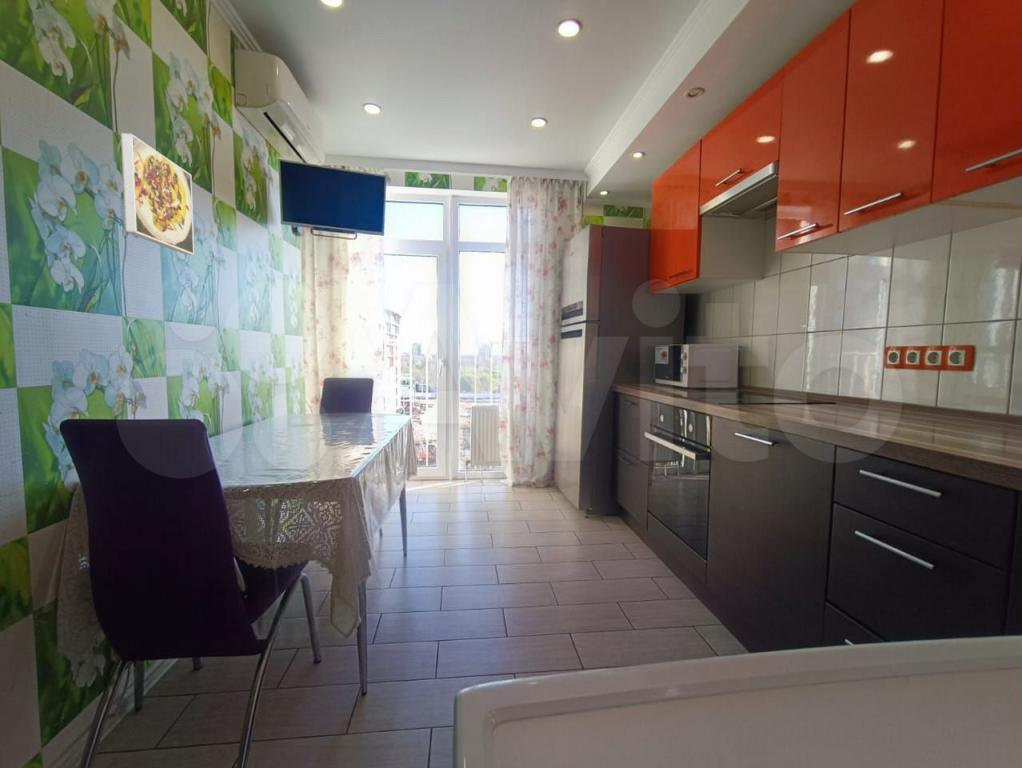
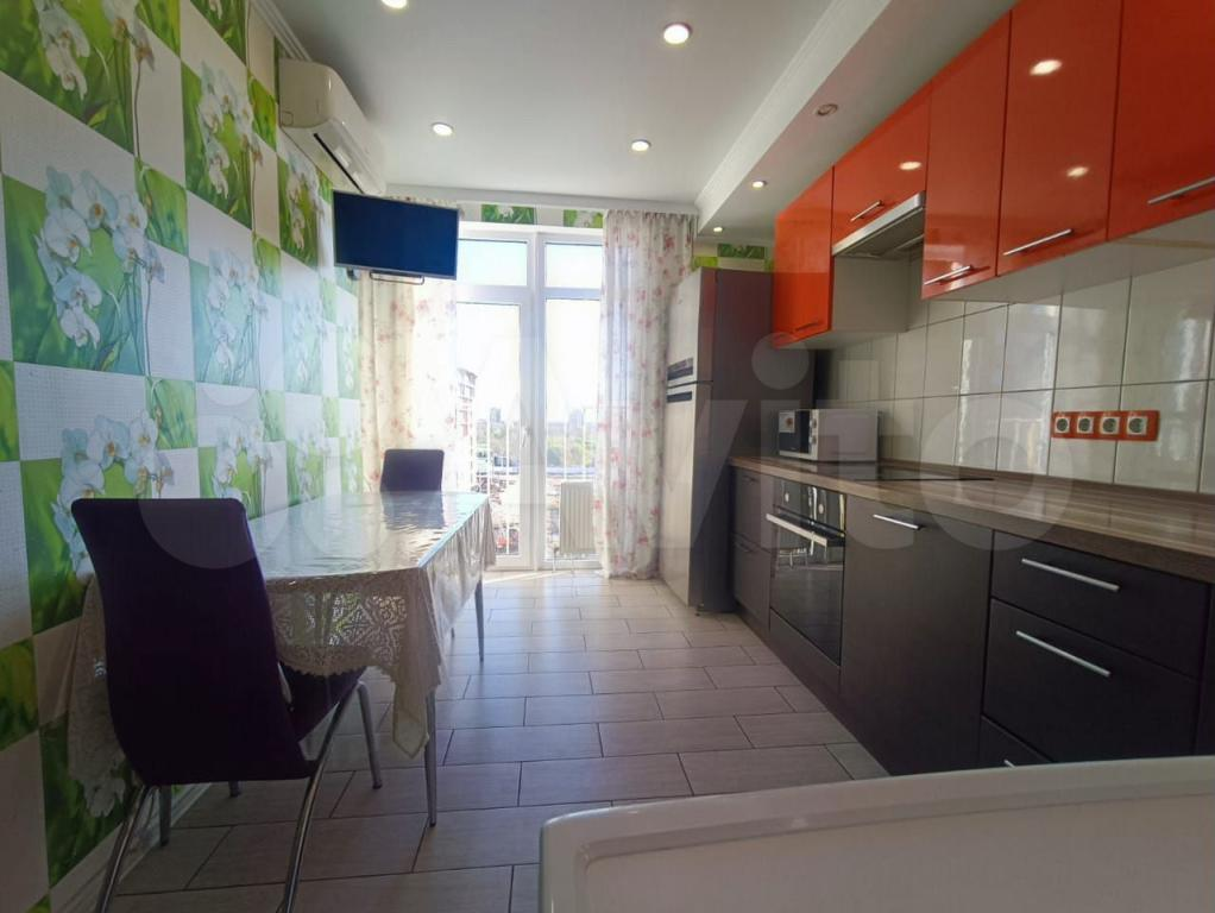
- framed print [120,132,195,256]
